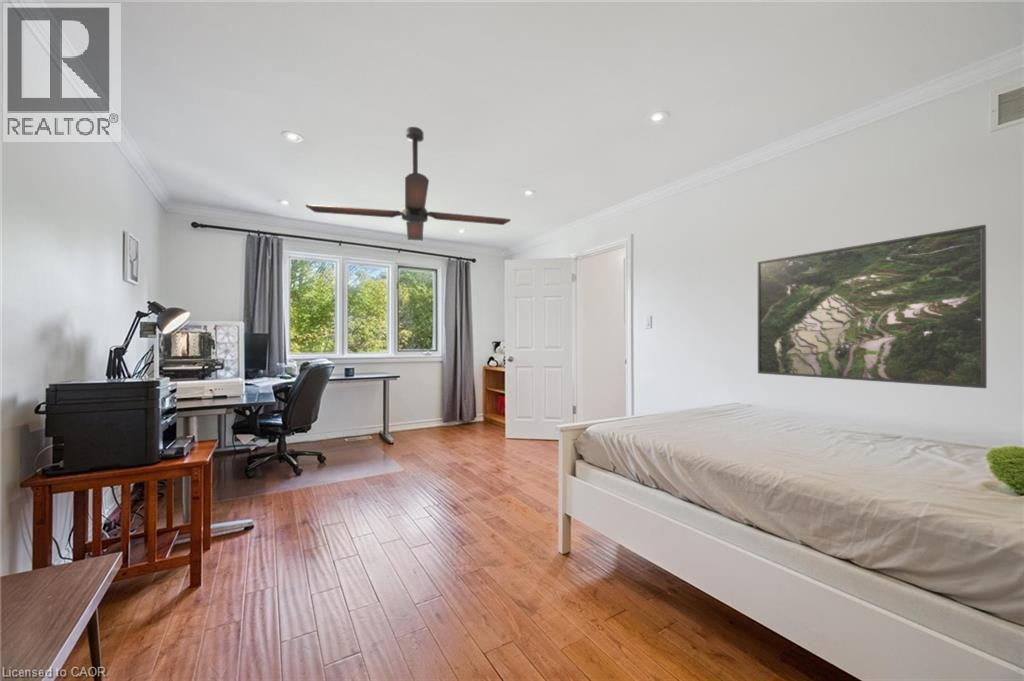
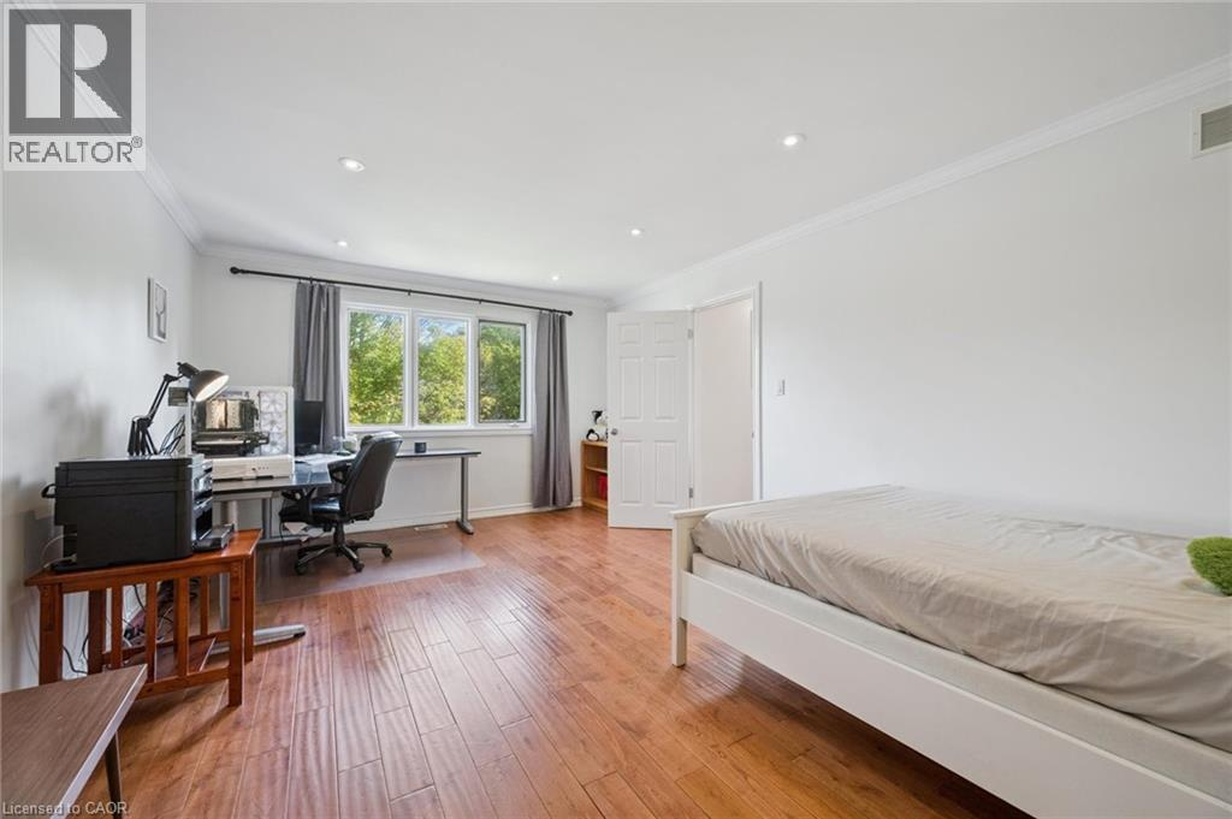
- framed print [757,224,988,389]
- ceiling fan [304,126,512,242]
